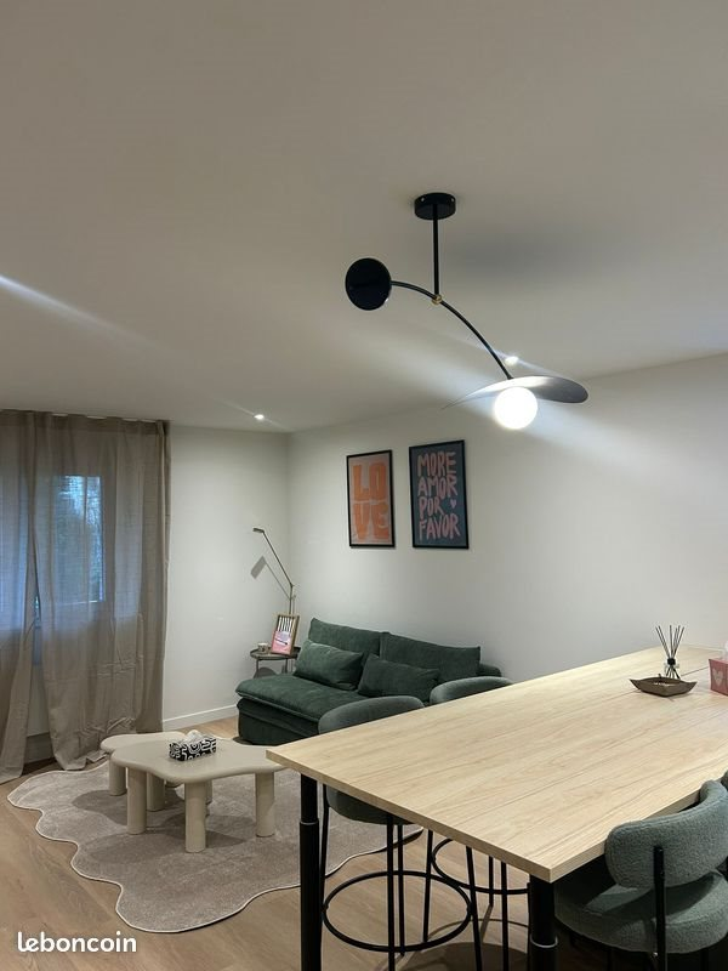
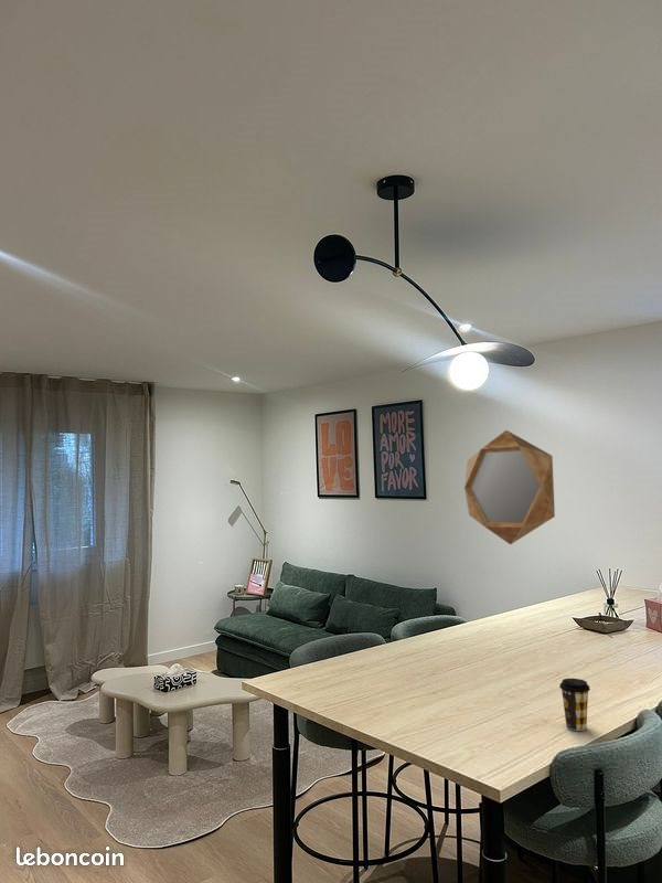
+ home mirror [463,429,556,546]
+ coffee cup [558,678,591,732]
